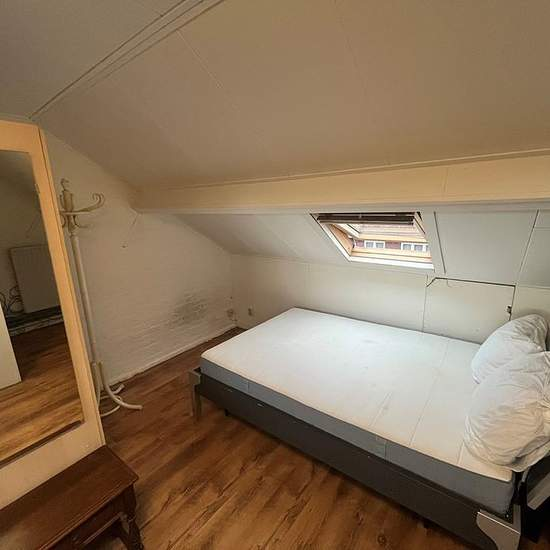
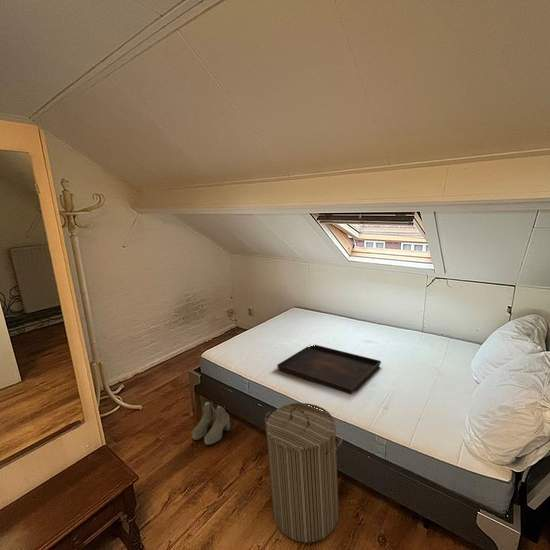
+ boots [191,399,231,446]
+ laundry hamper [264,402,344,543]
+ serving tray [276,343,382,395]
